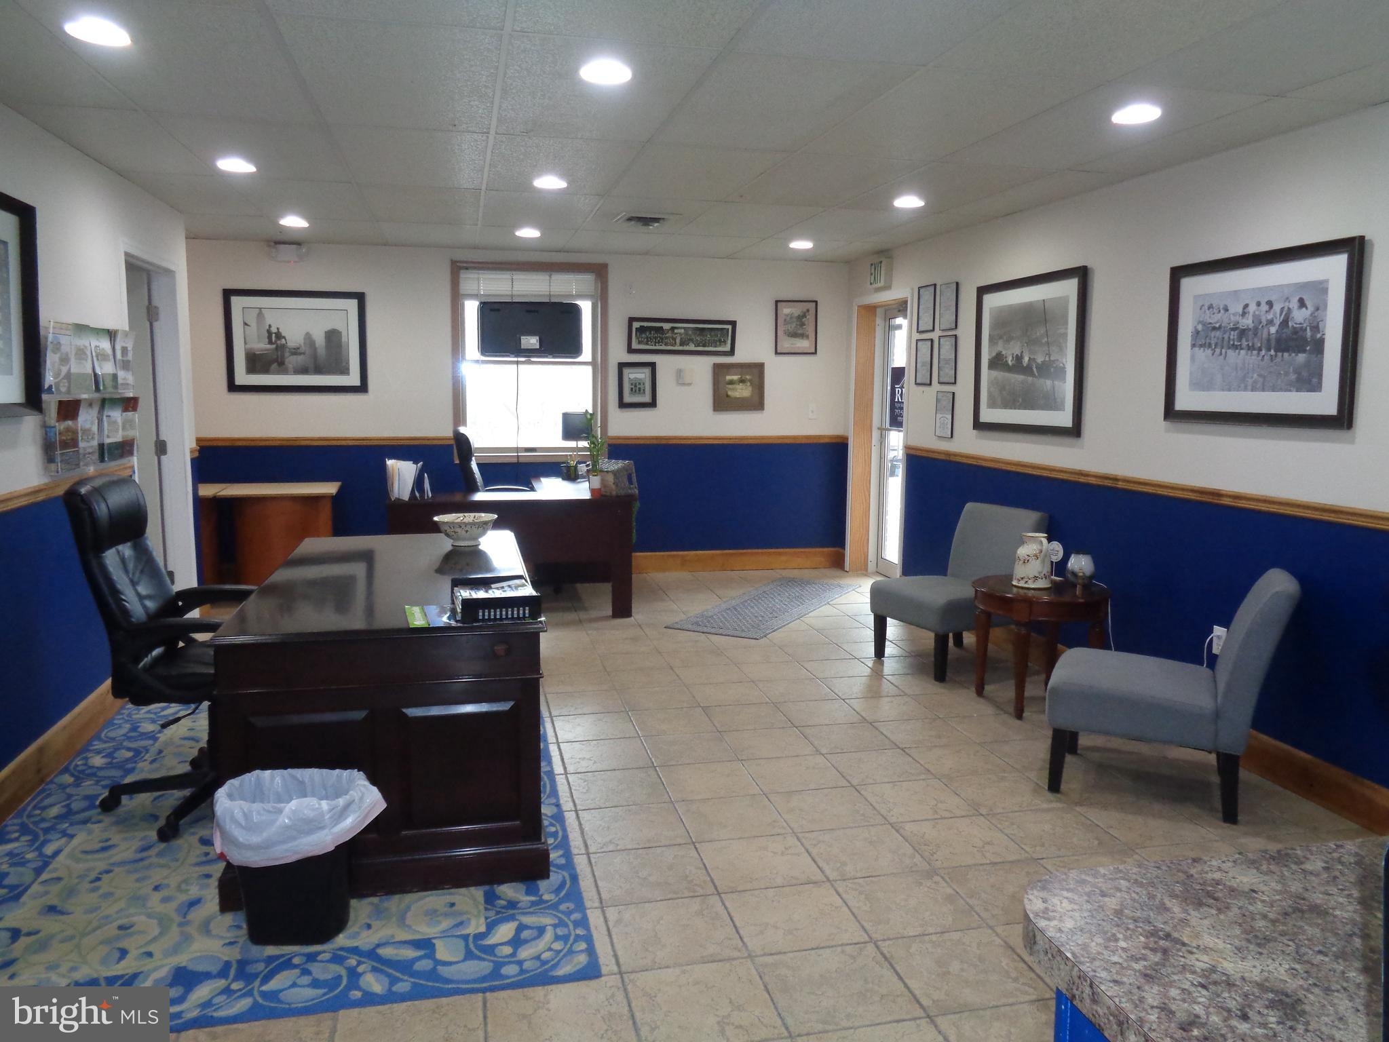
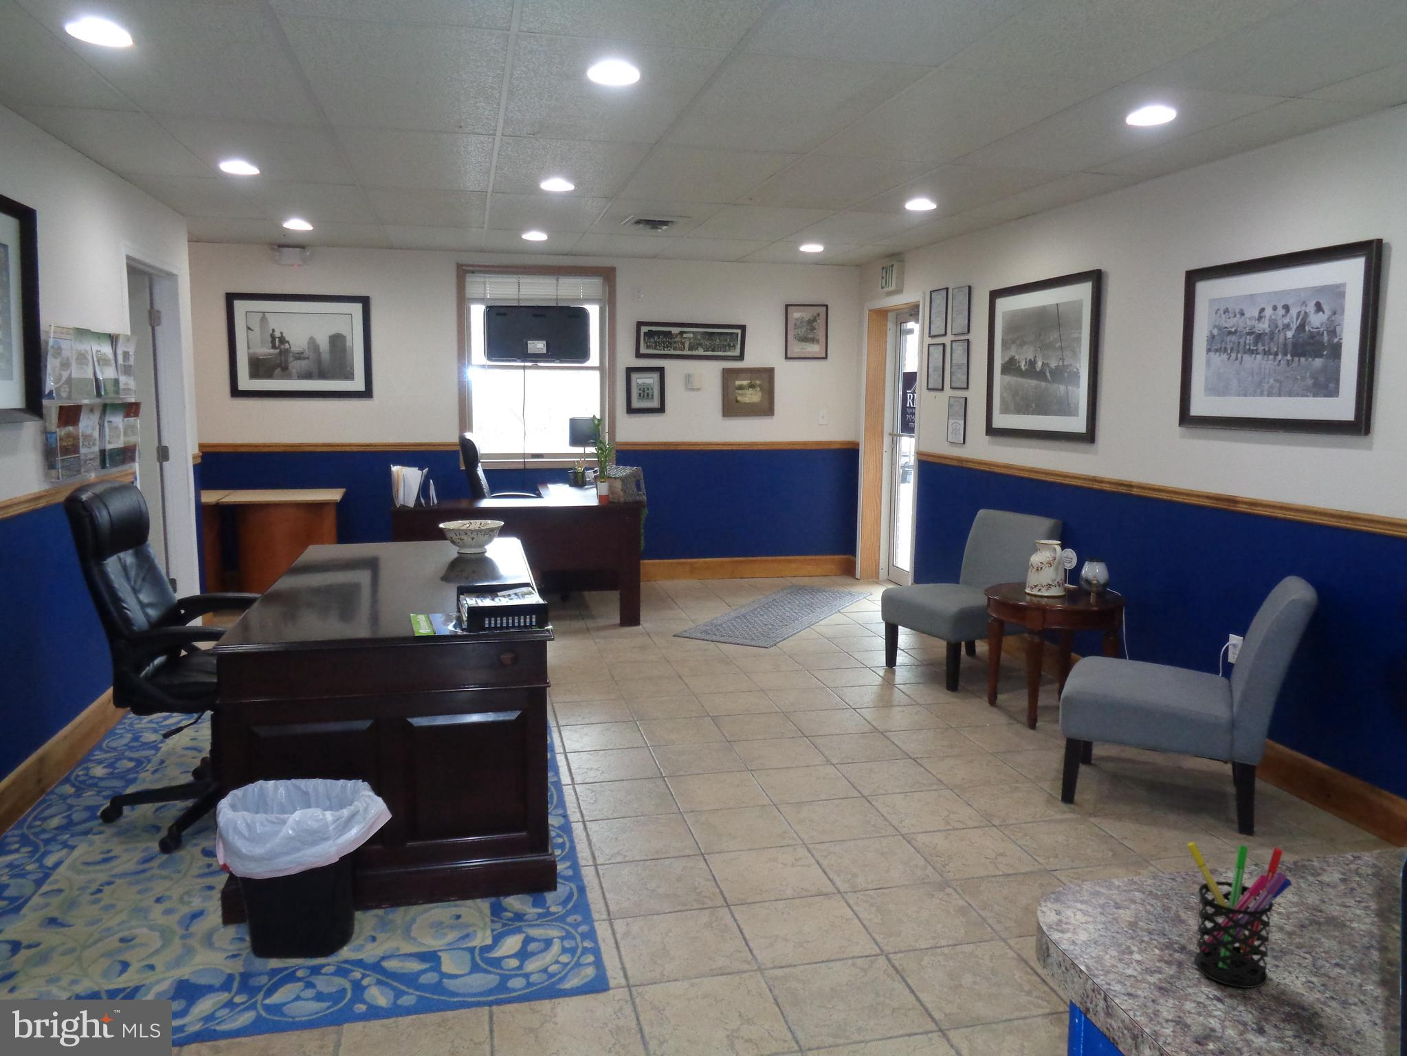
+ pen holder [1186,841,1292,988]
